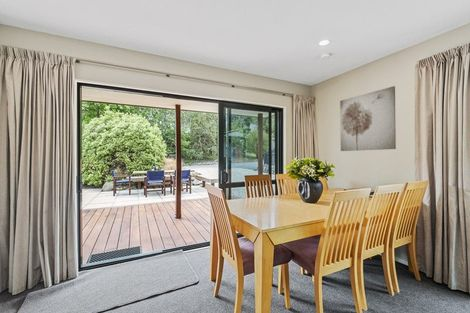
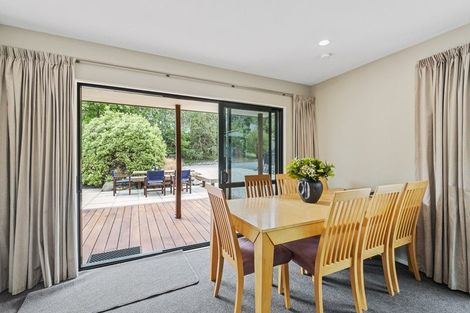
- wall art [339,85,397,152]
